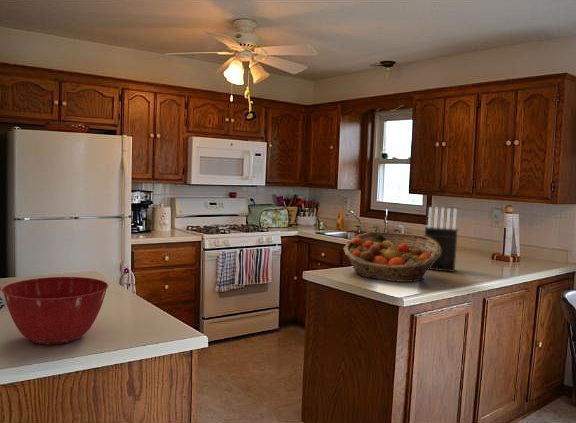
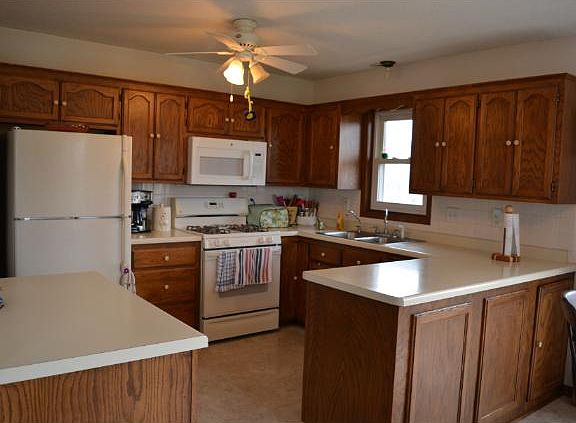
- mixing bowl [1,276,109,345]
- knife block [423,206,458,273]
- fruit basket [342,231,441,283]
